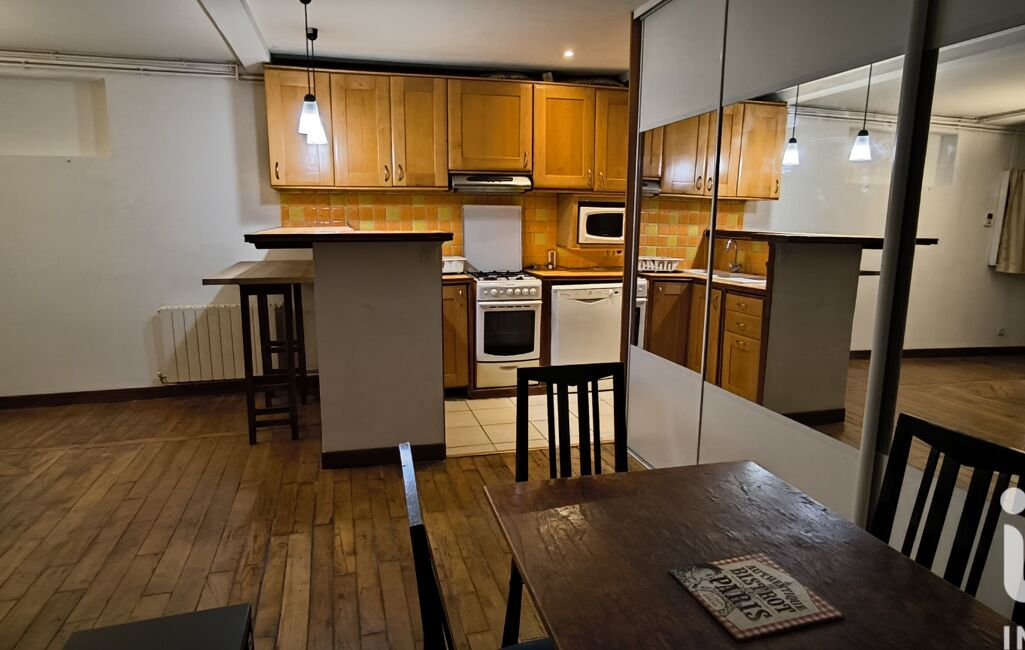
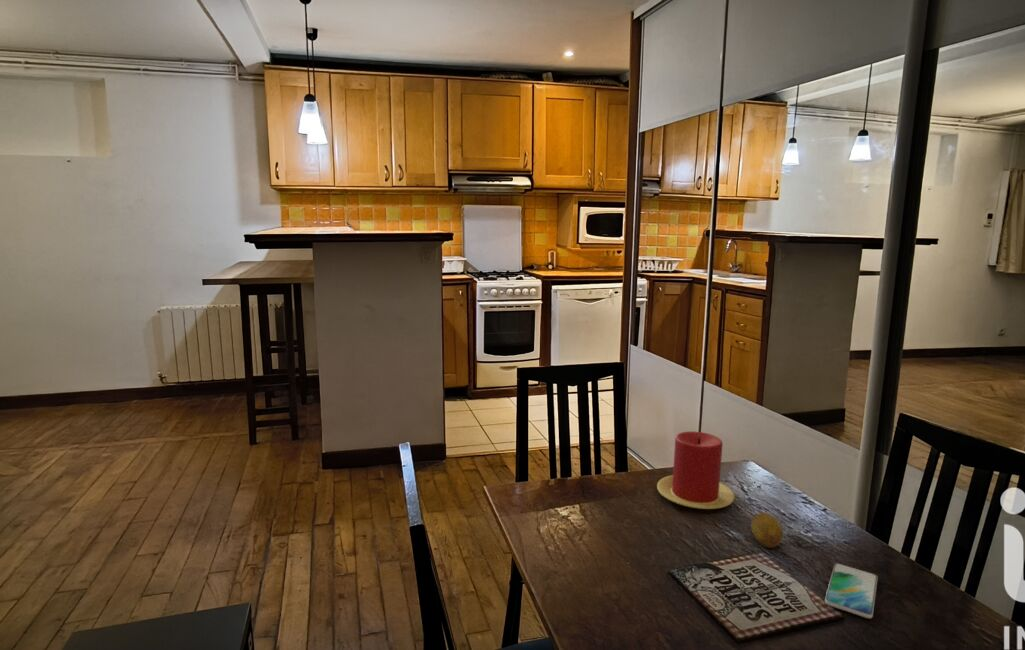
+ candle [656,431,735,510]
+ smartphone [824,562,879,619]
+ fruit [750,512,784,549]
